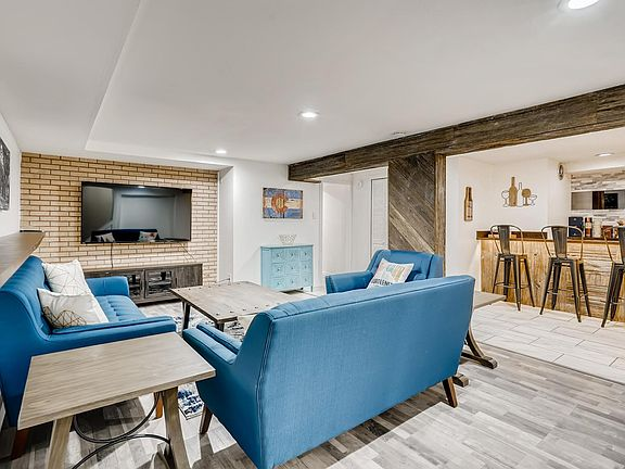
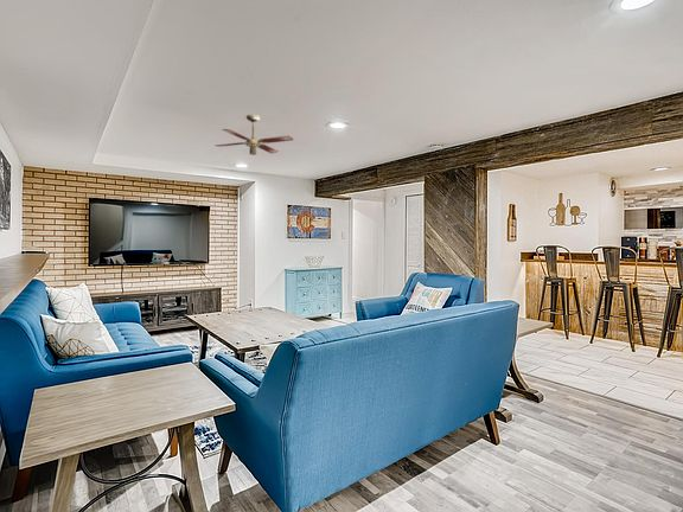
+ ceiling fan [215,114,294,156]
